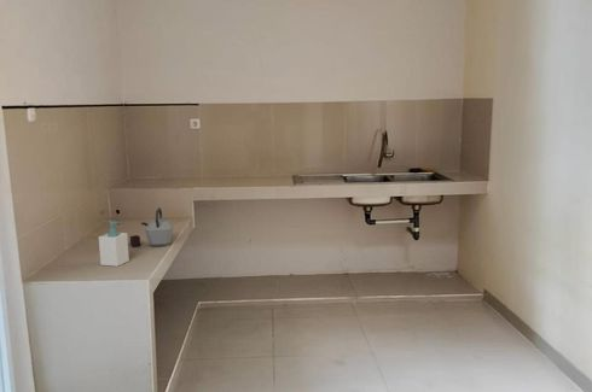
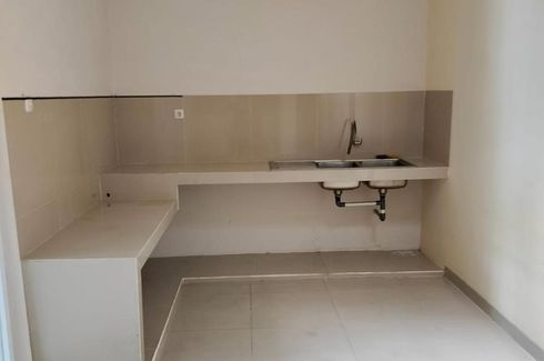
- kettle [129,206,175,248]
- soap bottle [98,220,130,268]
